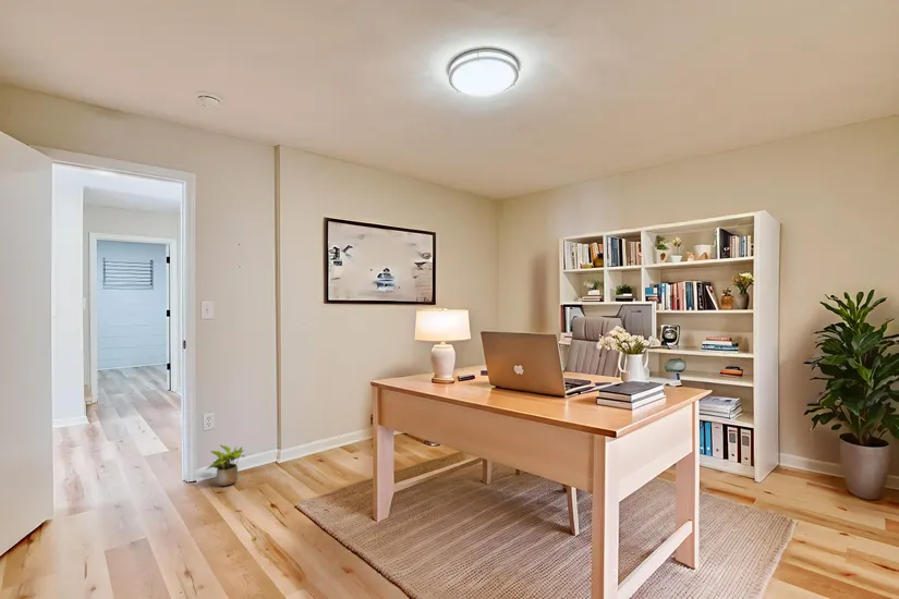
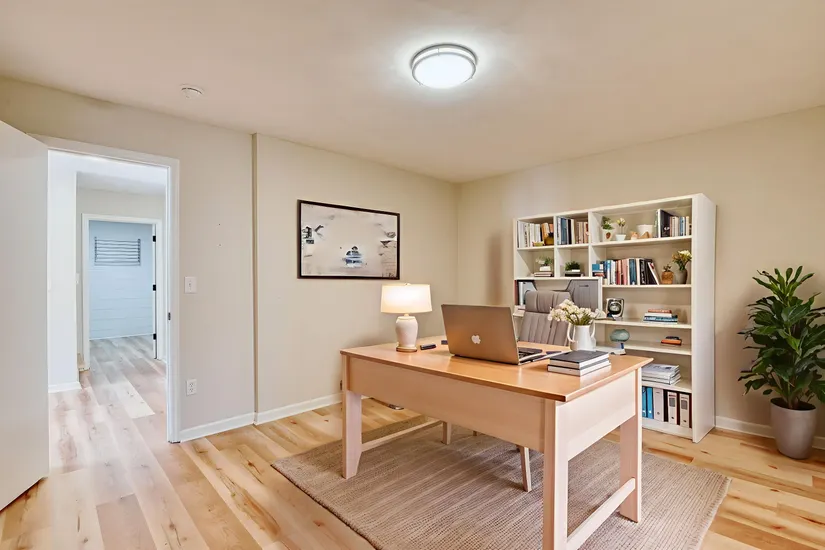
- potted plant [206,444,246,487]
